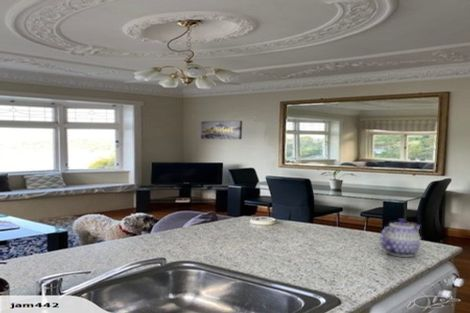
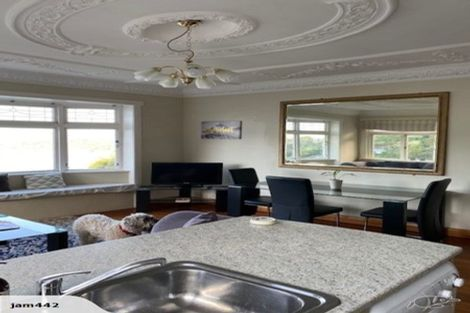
- teapot [379,217,422,258]
